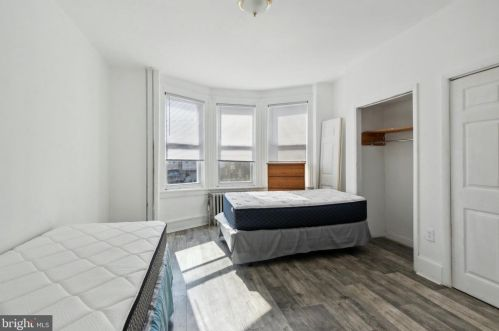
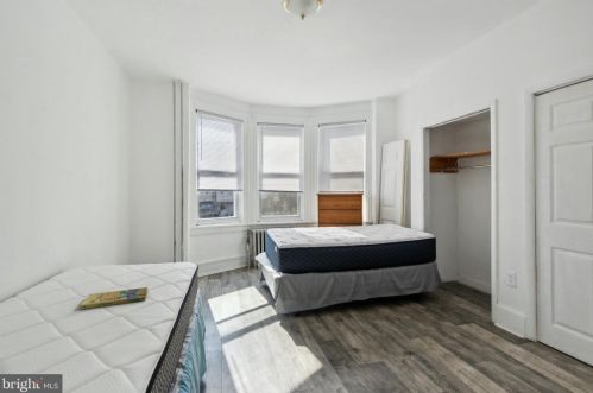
+ booklet [78,286,149,311]
